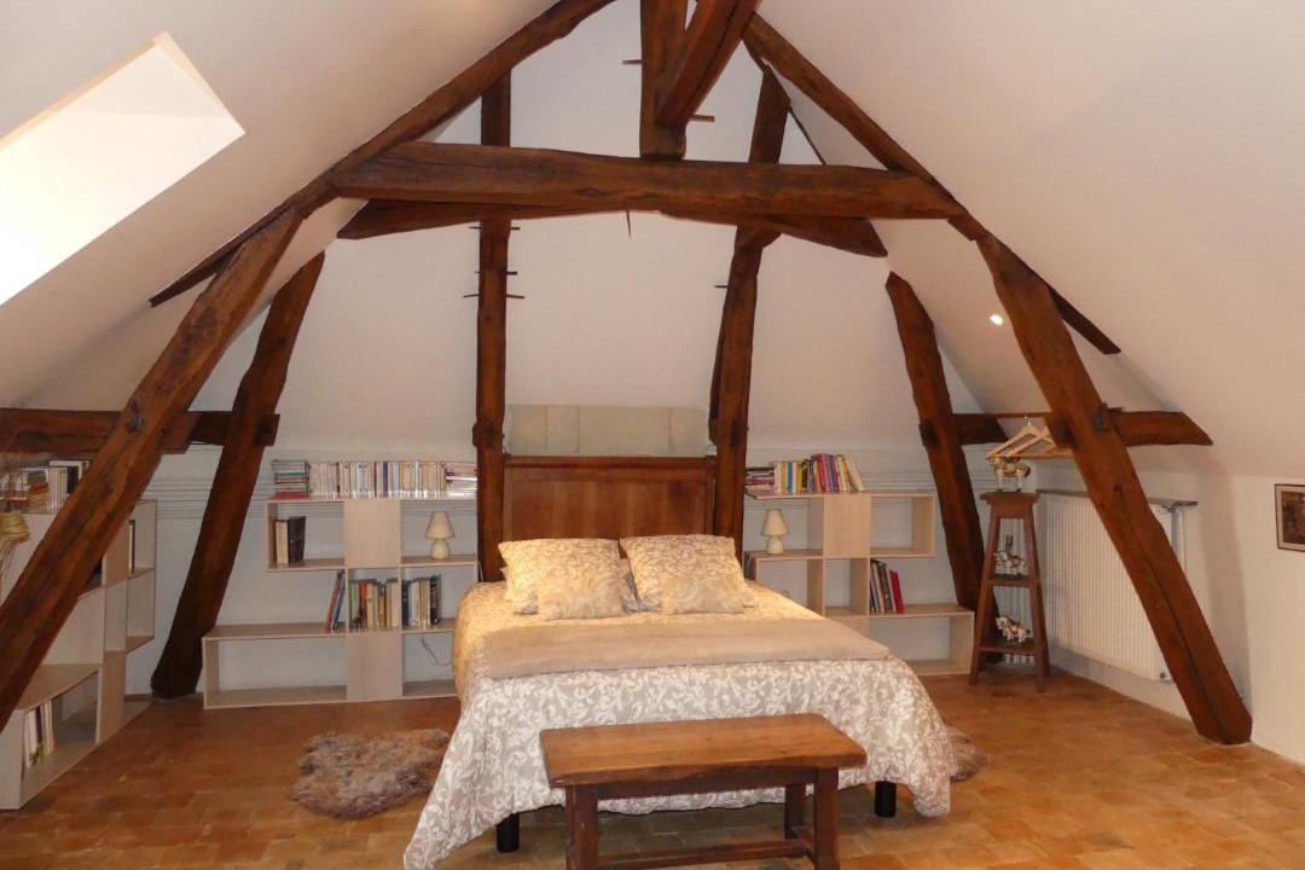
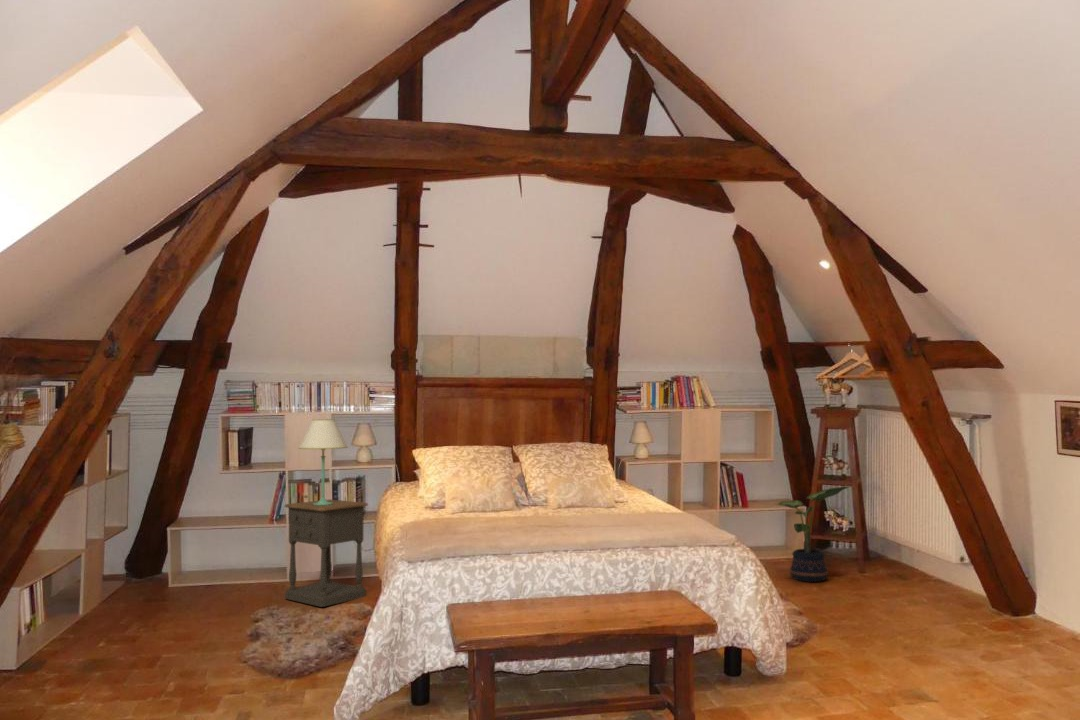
+ nightstand [284,498,369,608]
+ potted plant [775,485,850,583]
+ table lamp [298,419,349,505]
